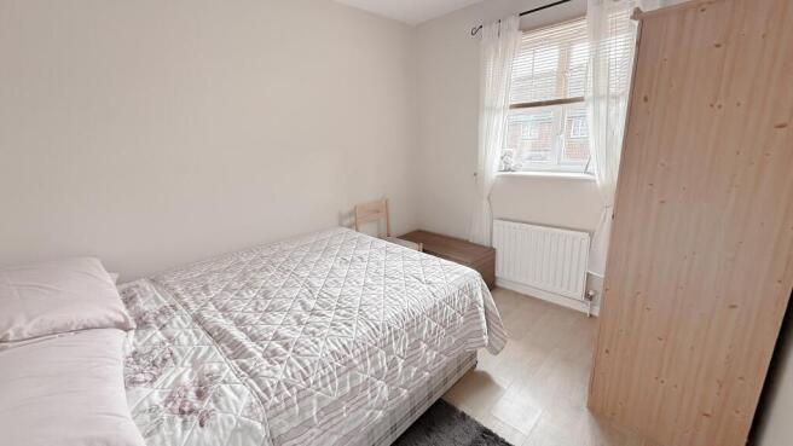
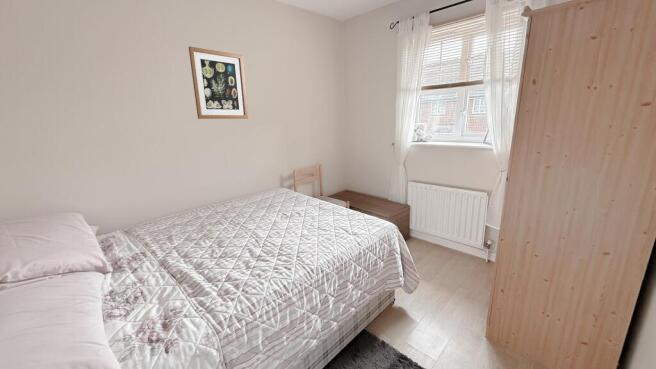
+ wall art [188,45,249,120]
